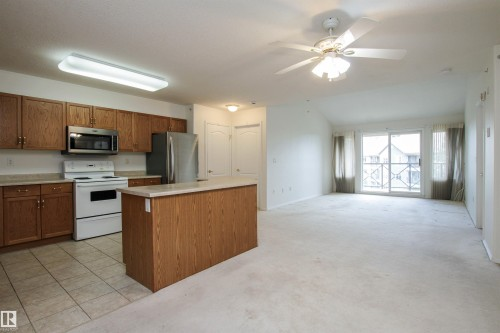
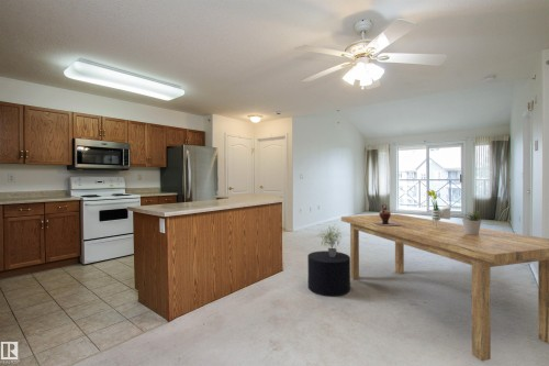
+ potted plant [461,210,483,235]
+ ceramic jug [374,202,401,226]
+ potted plant [317,225,343,257]
+ stool [306,249,351,297]
+ bouquet [426,189,451,224]
+ dining table [340,213,549,363]
